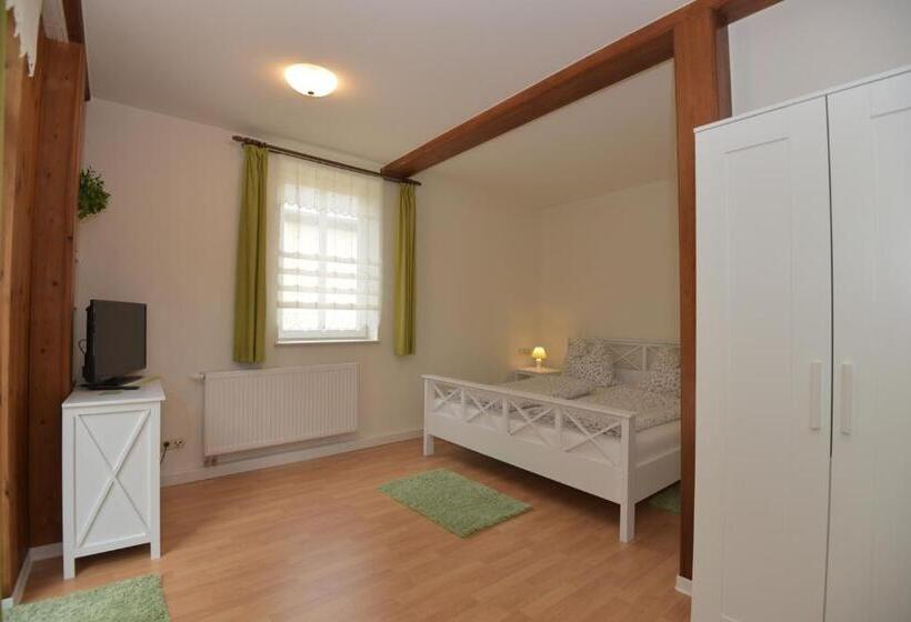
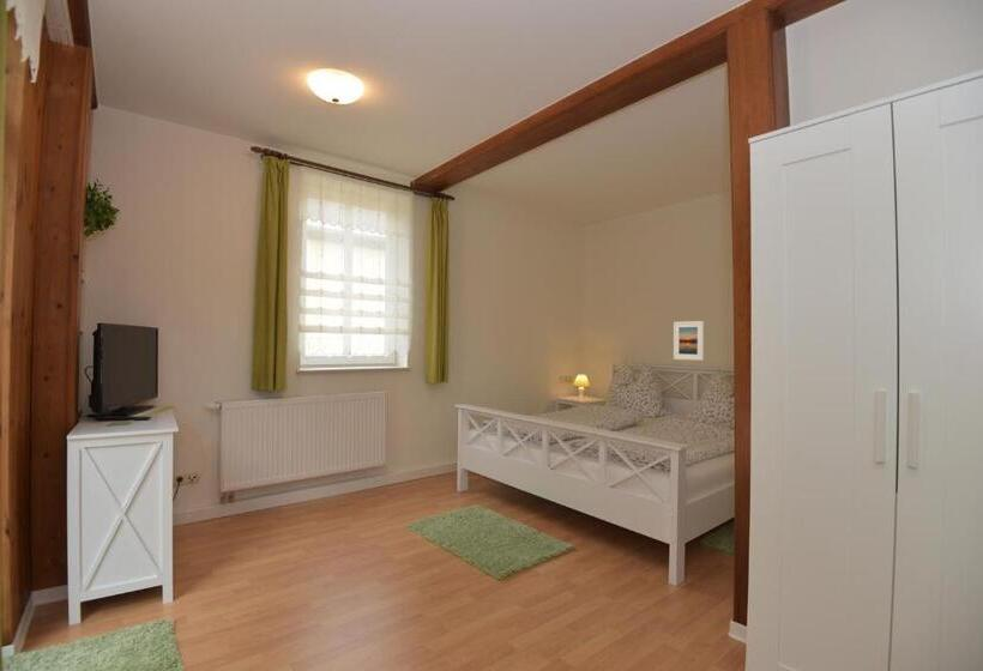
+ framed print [673,320,705,362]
